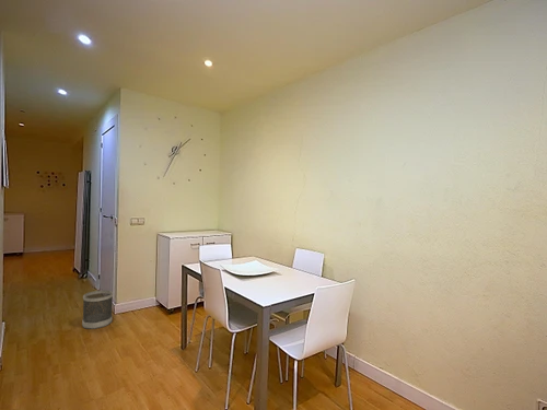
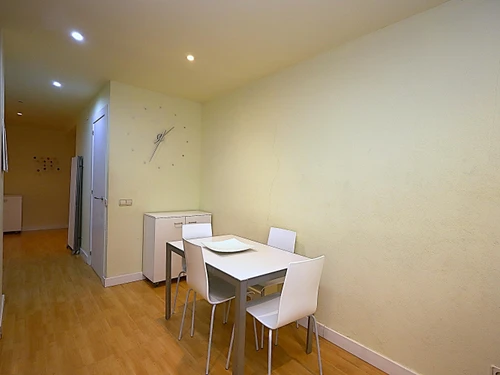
- wastebasket [81,290,114,330]
